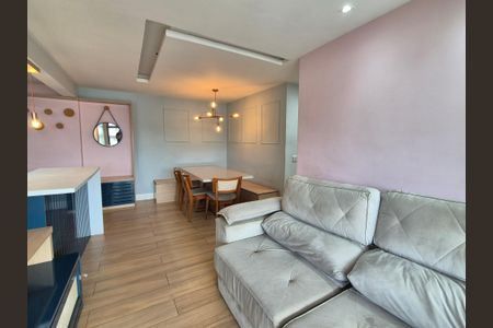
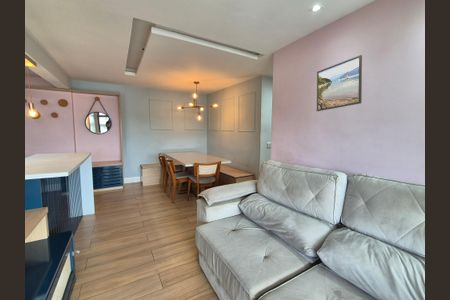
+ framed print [315,54,363,112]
